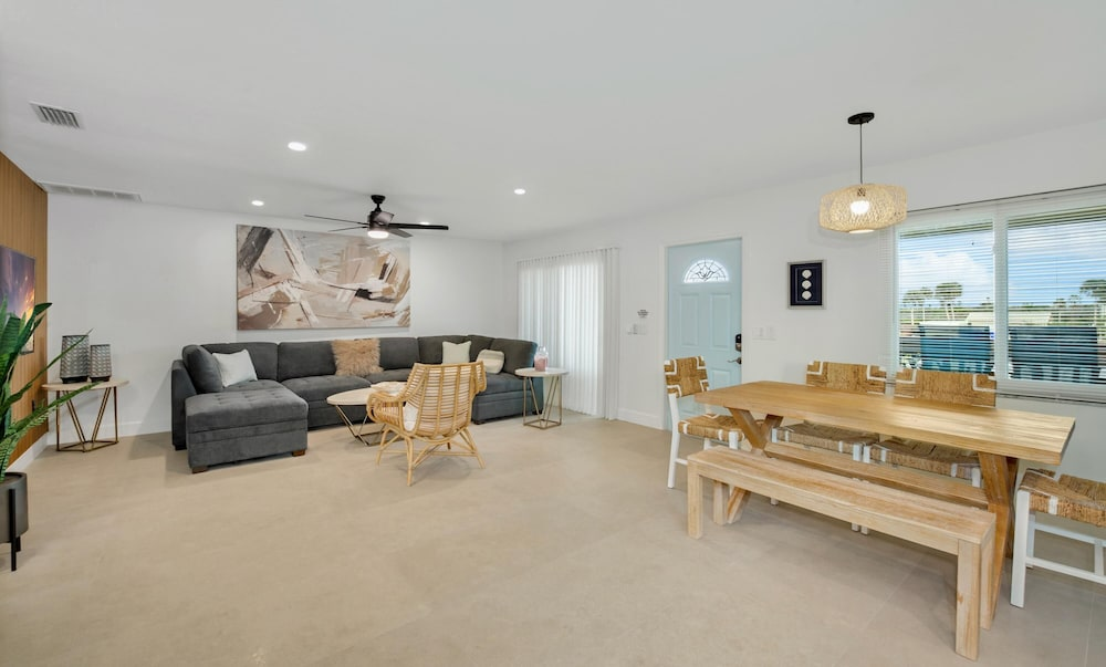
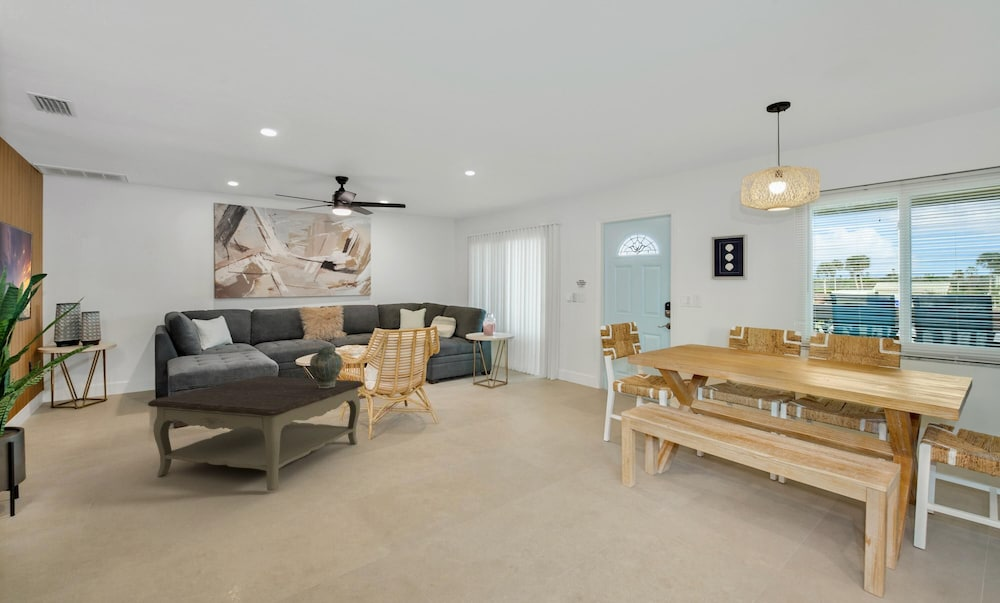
+ coffee table [147,375,365,492]
+ vase [309,346,344,388]
